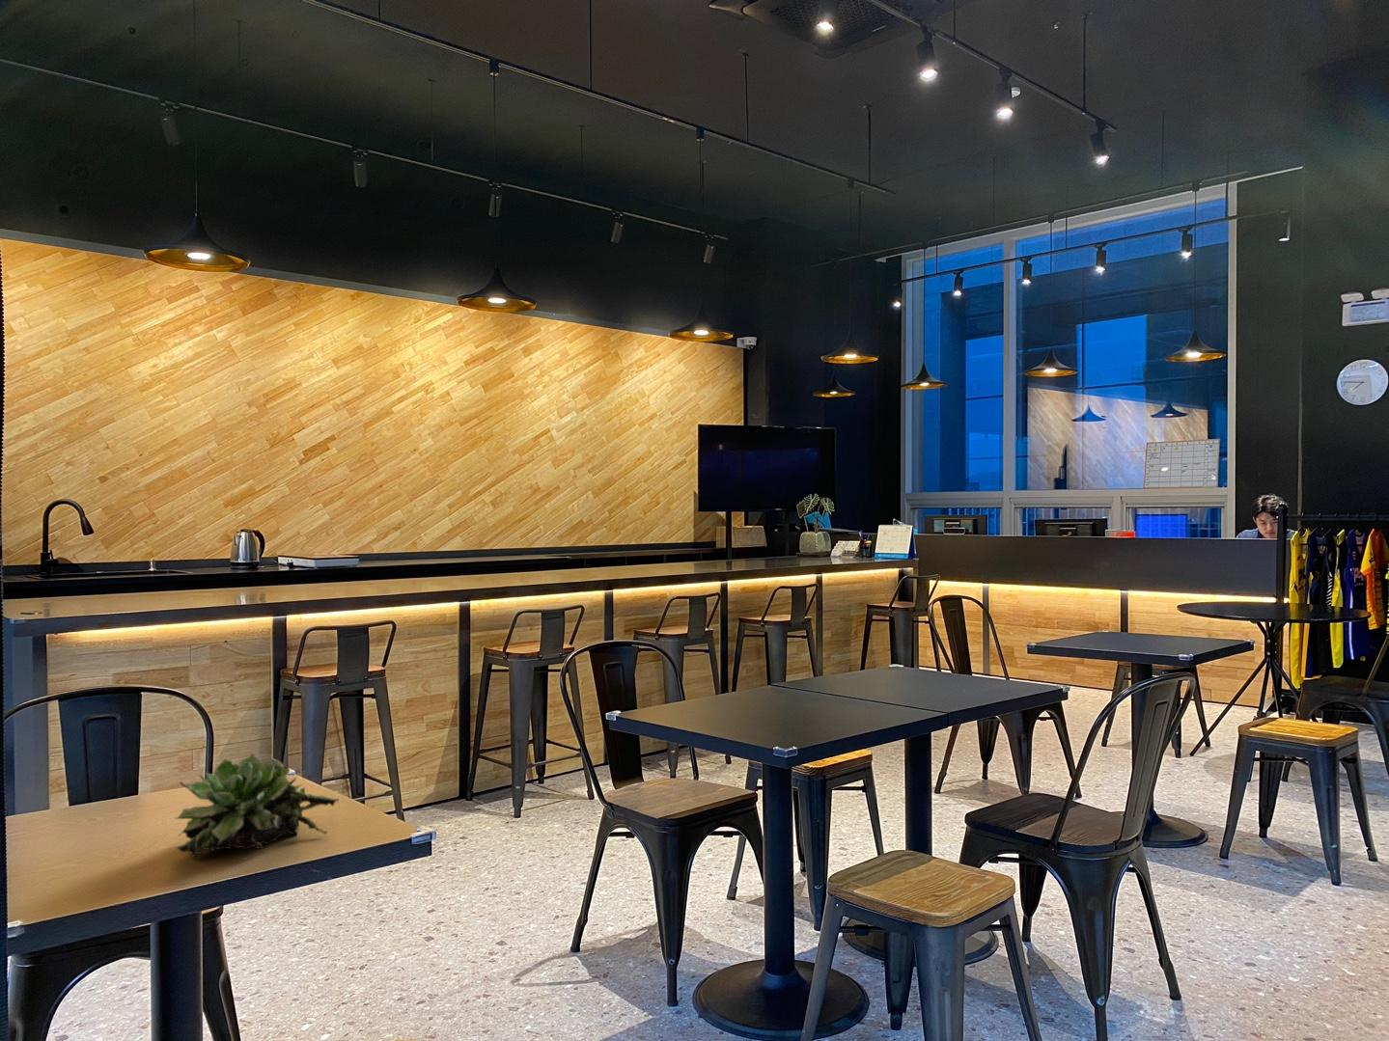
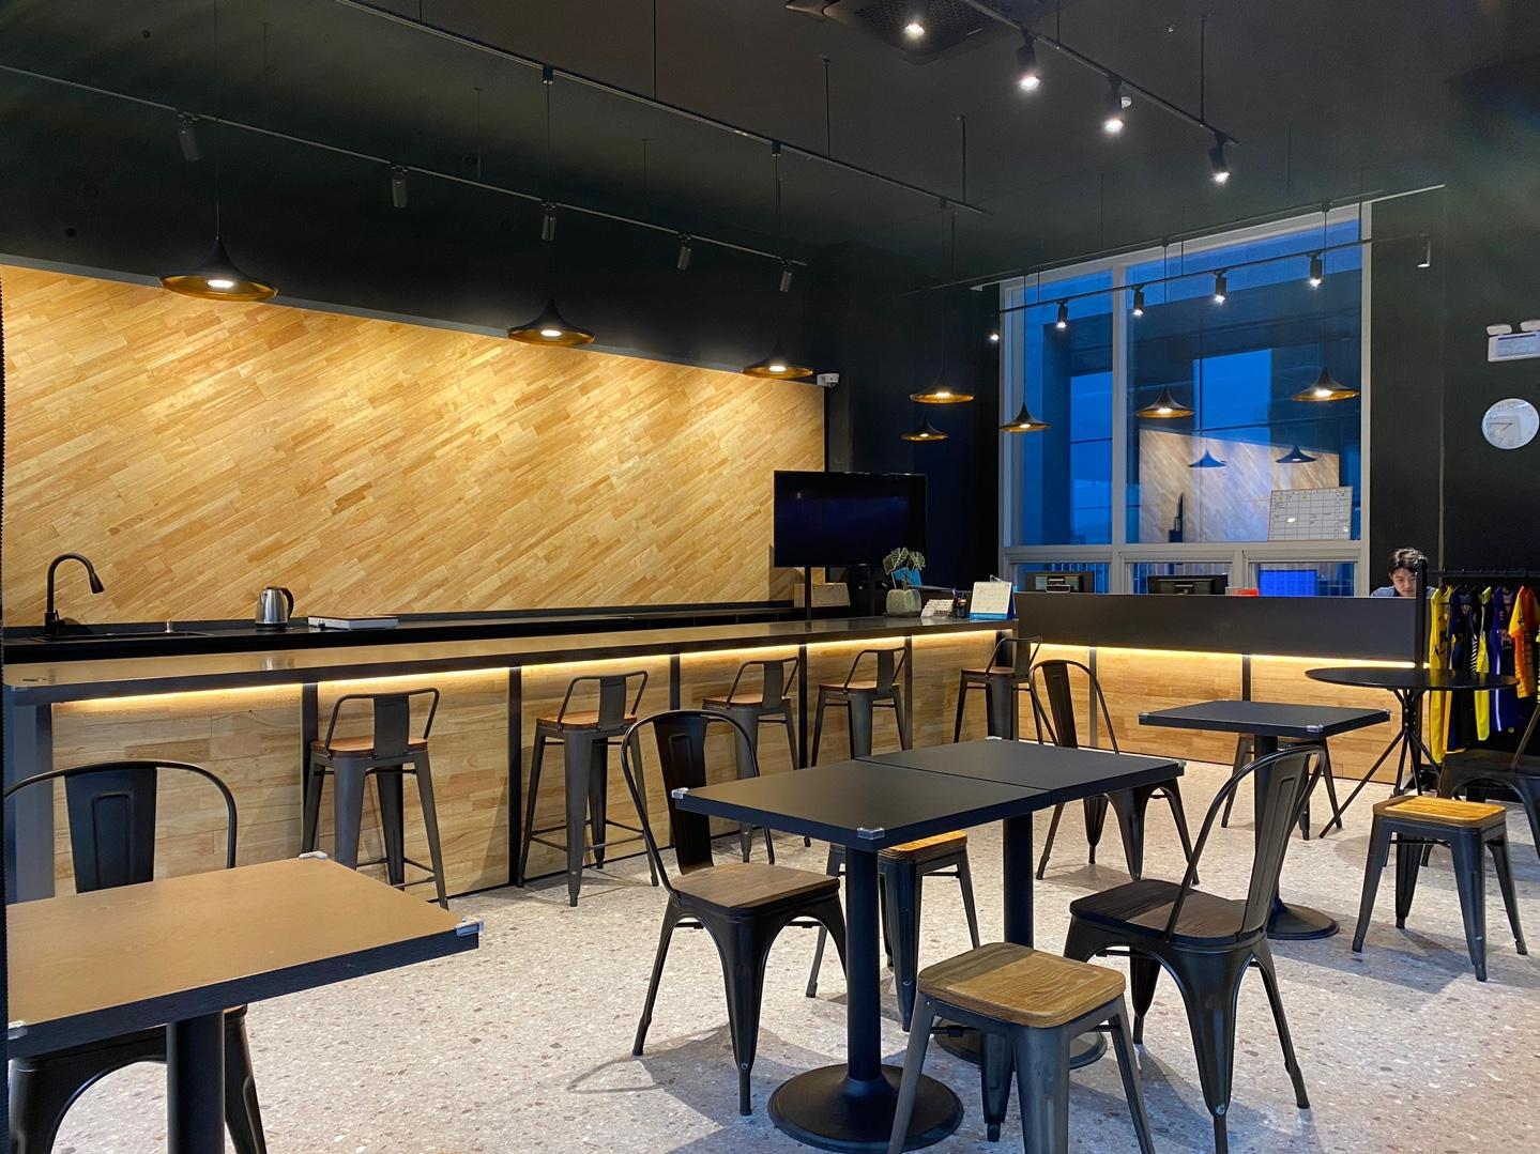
- succulent plant [175,752,340,858]
